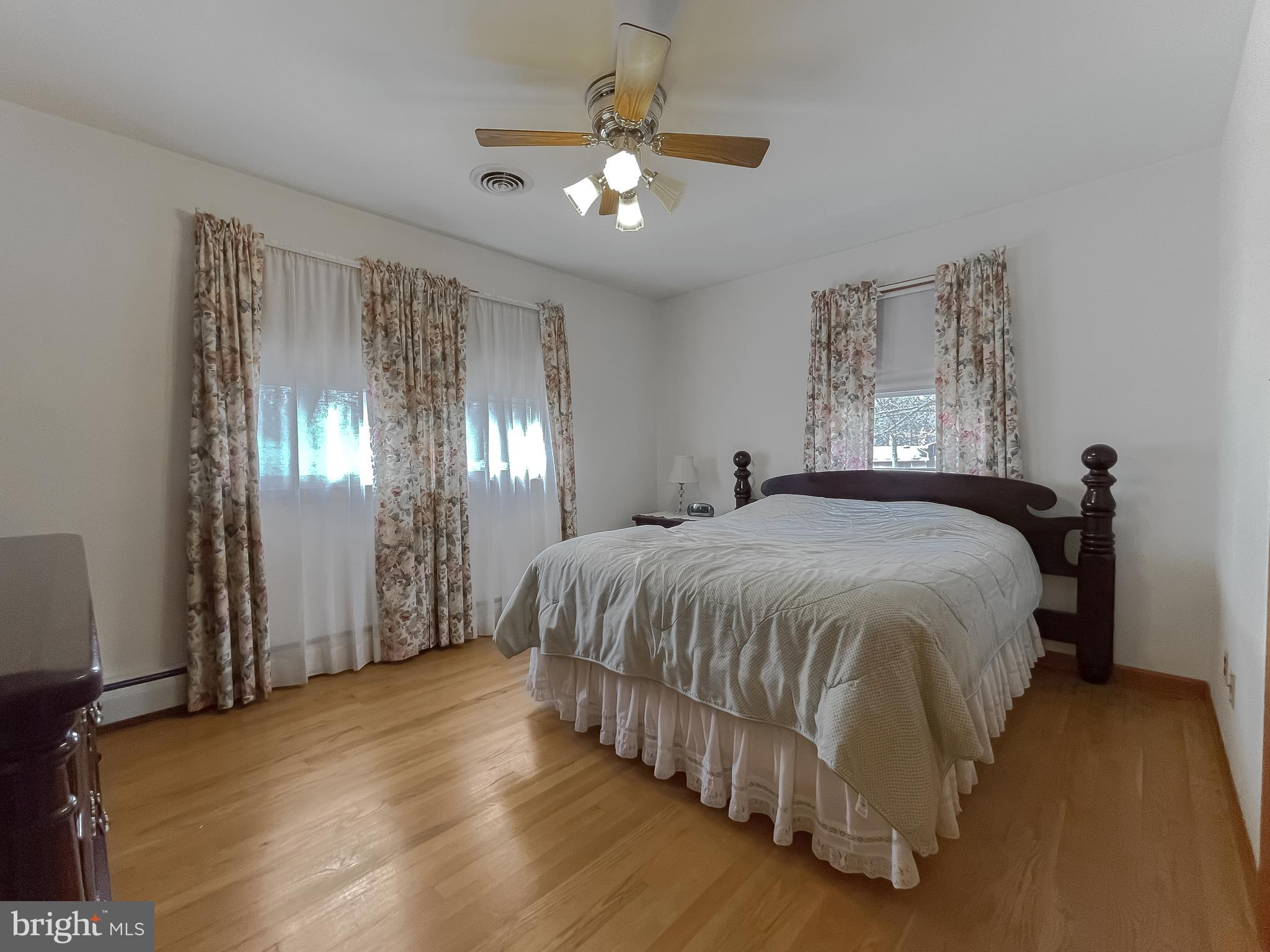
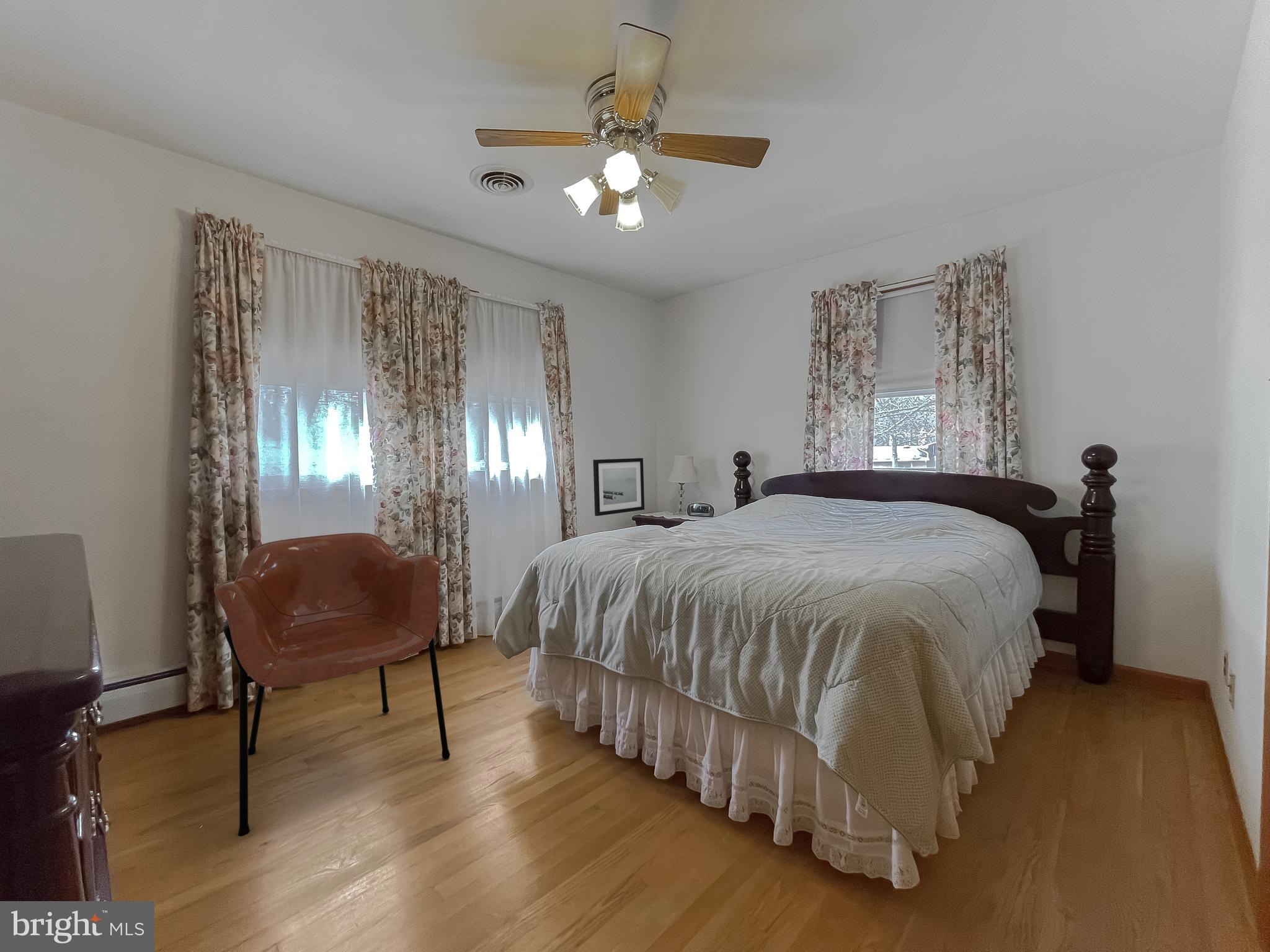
+ armchair [213,532,451,837]
+ wall art [593,458,645,517]
